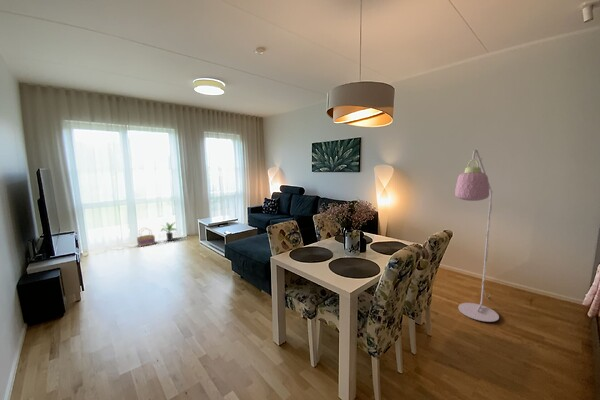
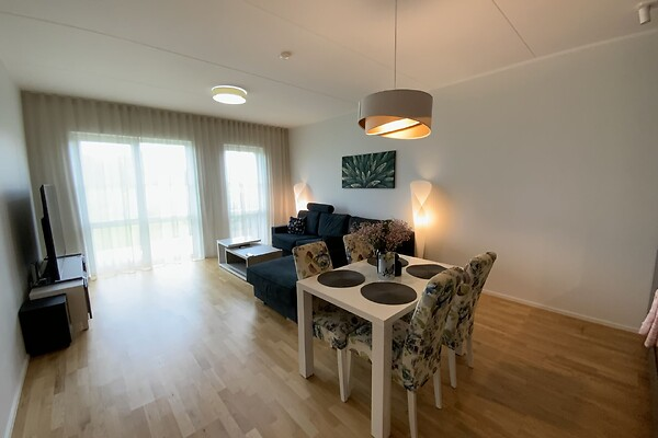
- floor lamp [454,147,500,323]
- basket [136,227,156,248]
- potted plant [160,221,178,242]
